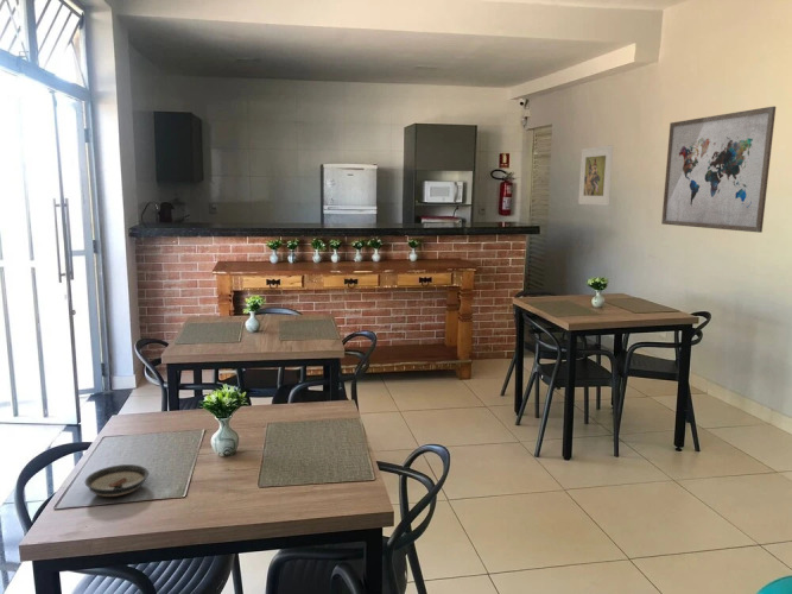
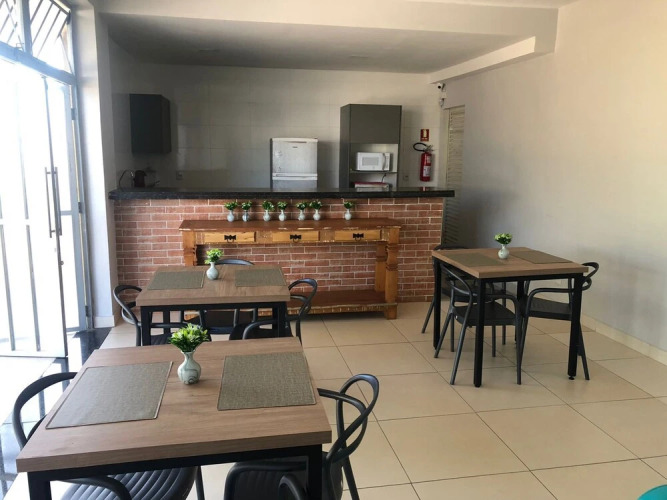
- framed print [577,145,614,207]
- saucer [84,463,150,498]
- wall art [660,106,777,234]
